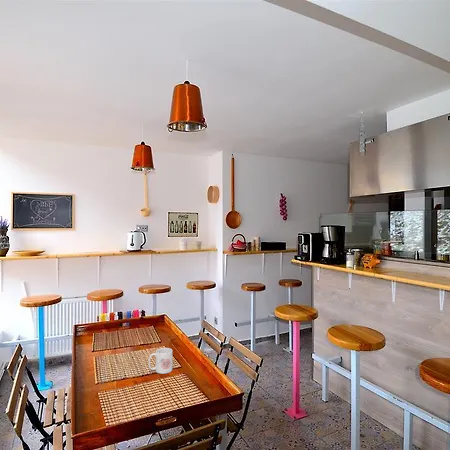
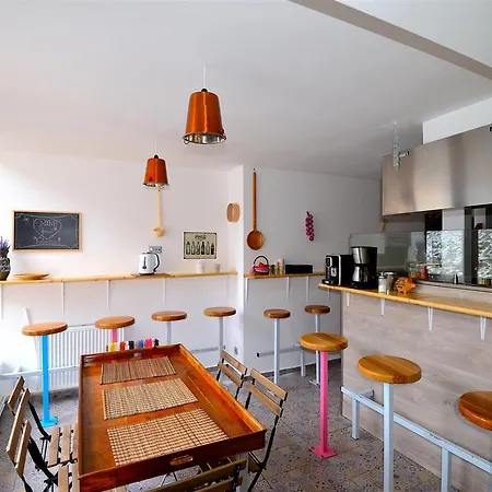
- mug [148,347,173,375]
